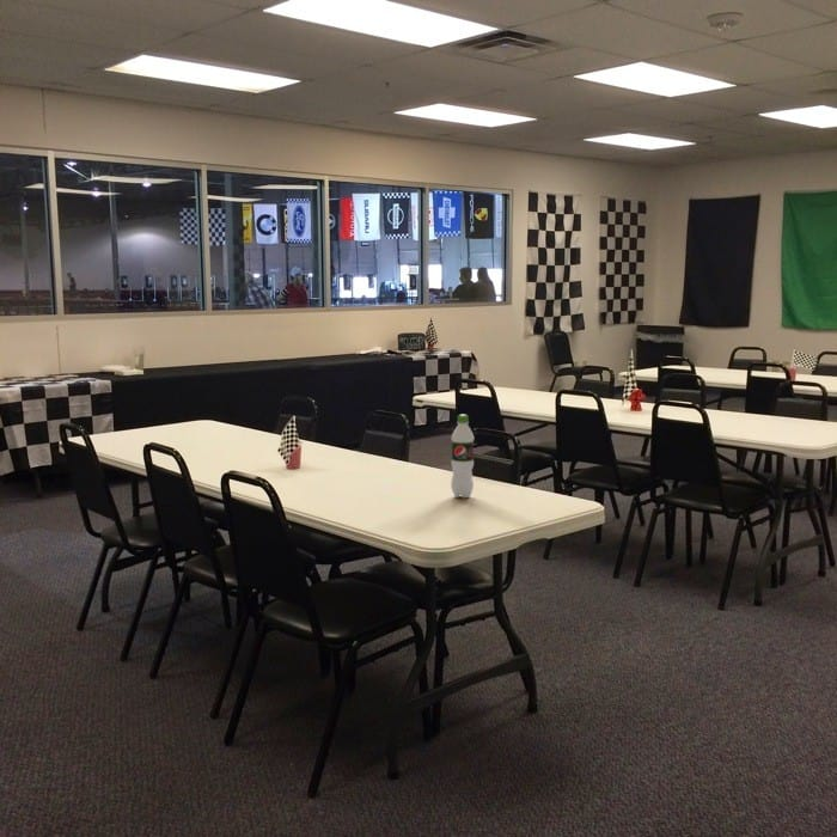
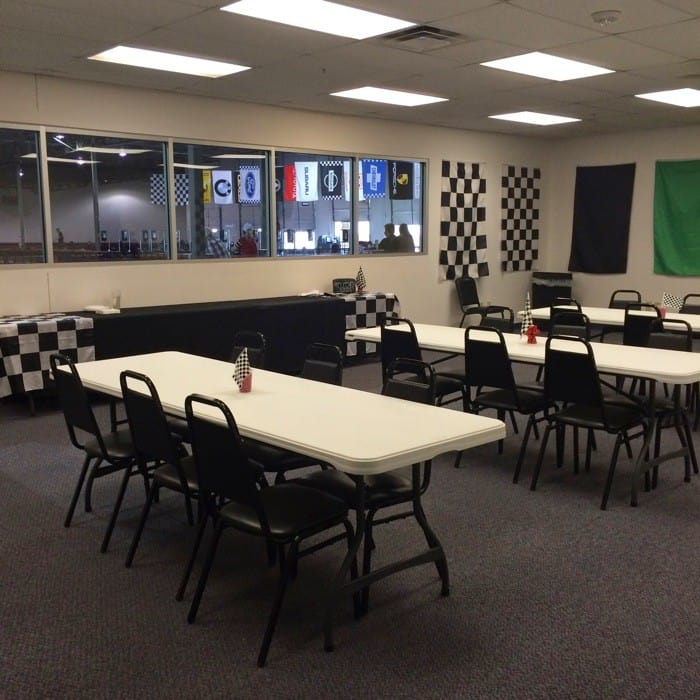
- pop [450,414,475,499]
